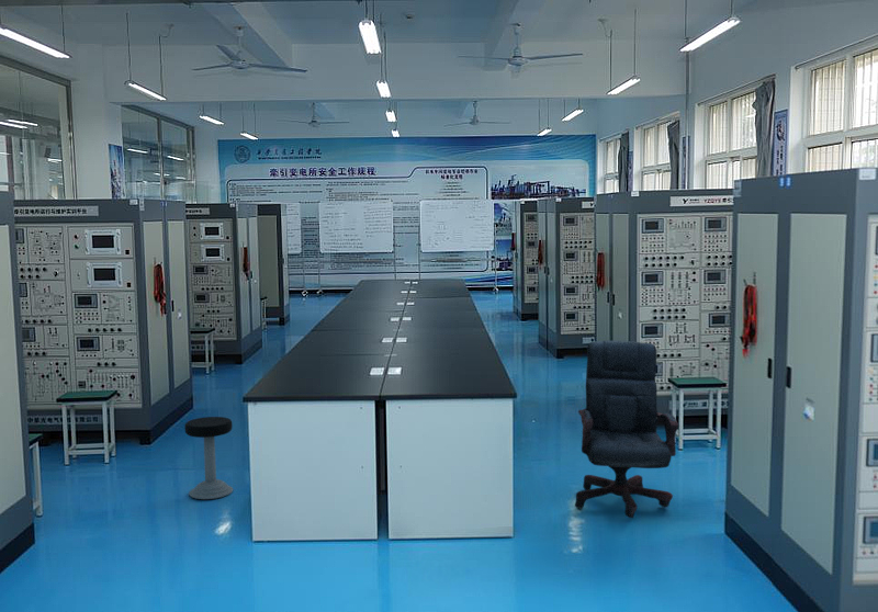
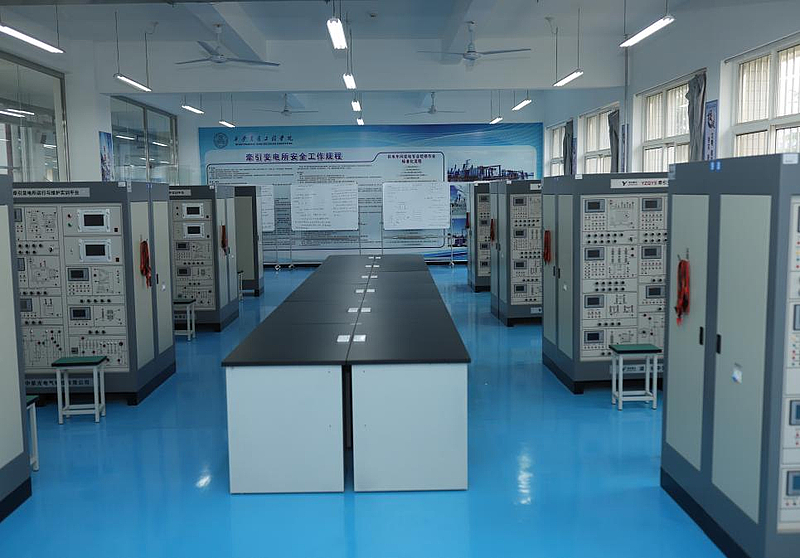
- stool [183,416,234,500]
- office chair [574,340,679,519]
